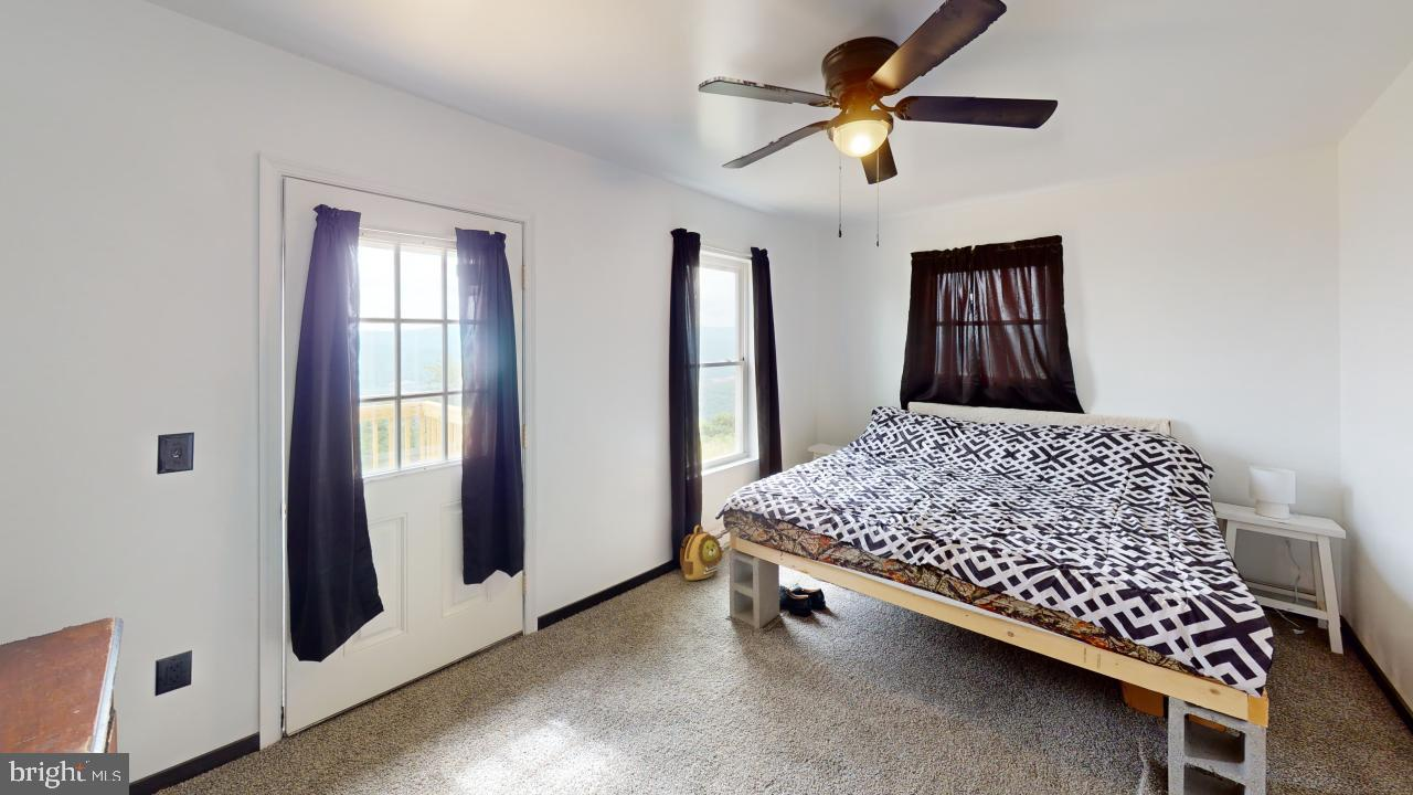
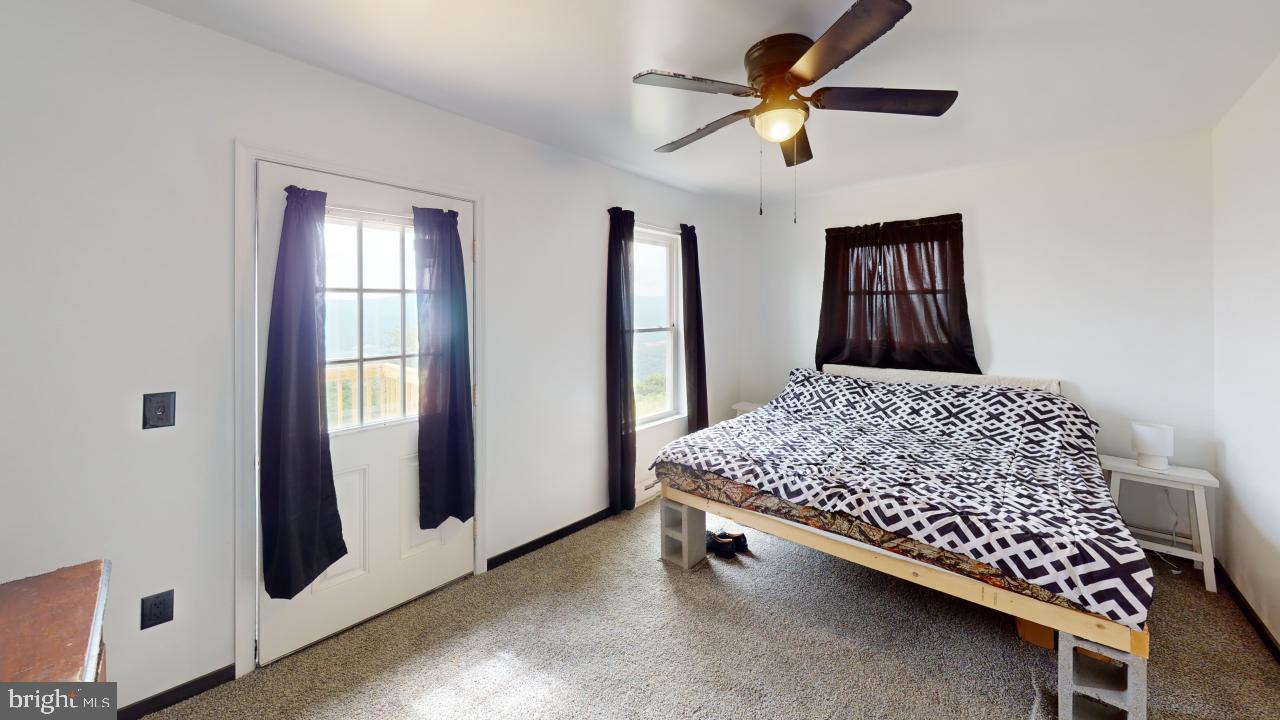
- backpack [679,524,723,581]
